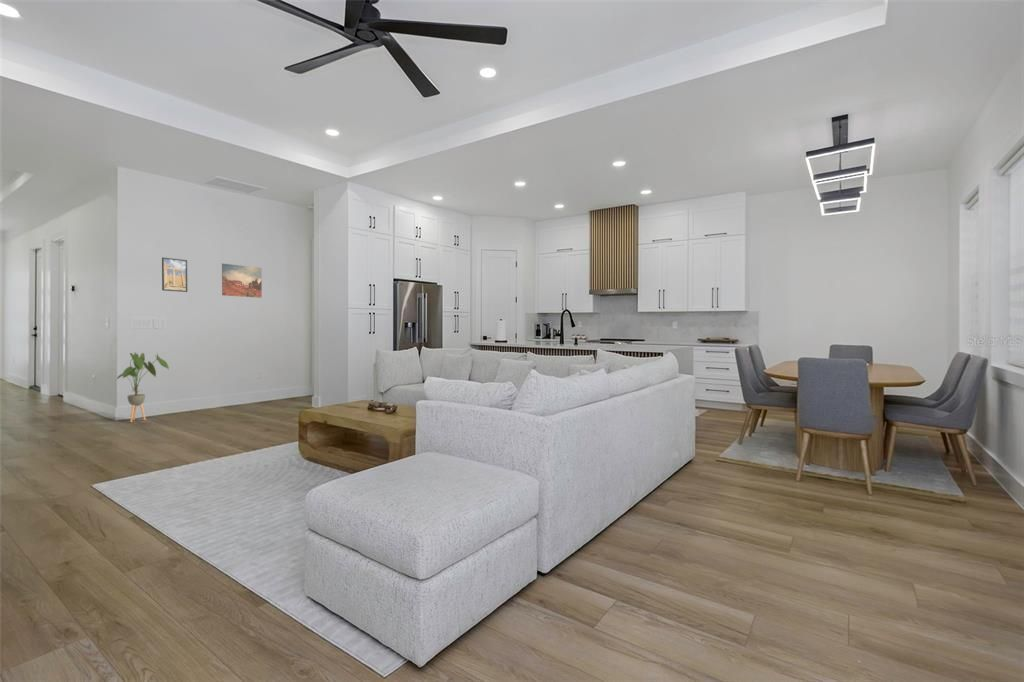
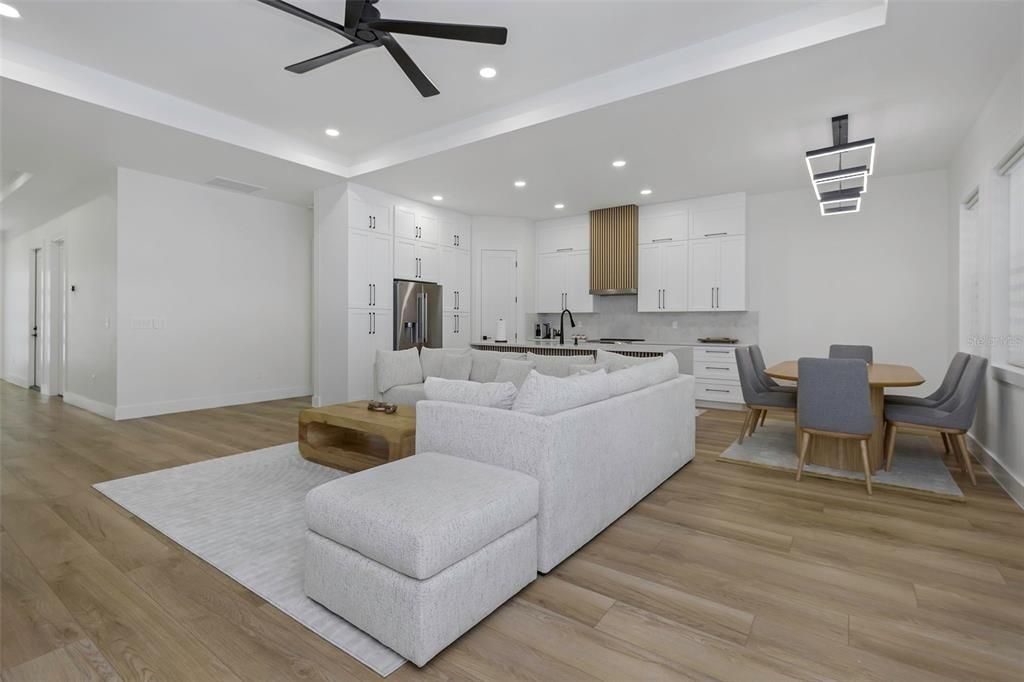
- wall art [221,263,263,299]
- house plant [116,352,170,423]
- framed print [161,256,188,293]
